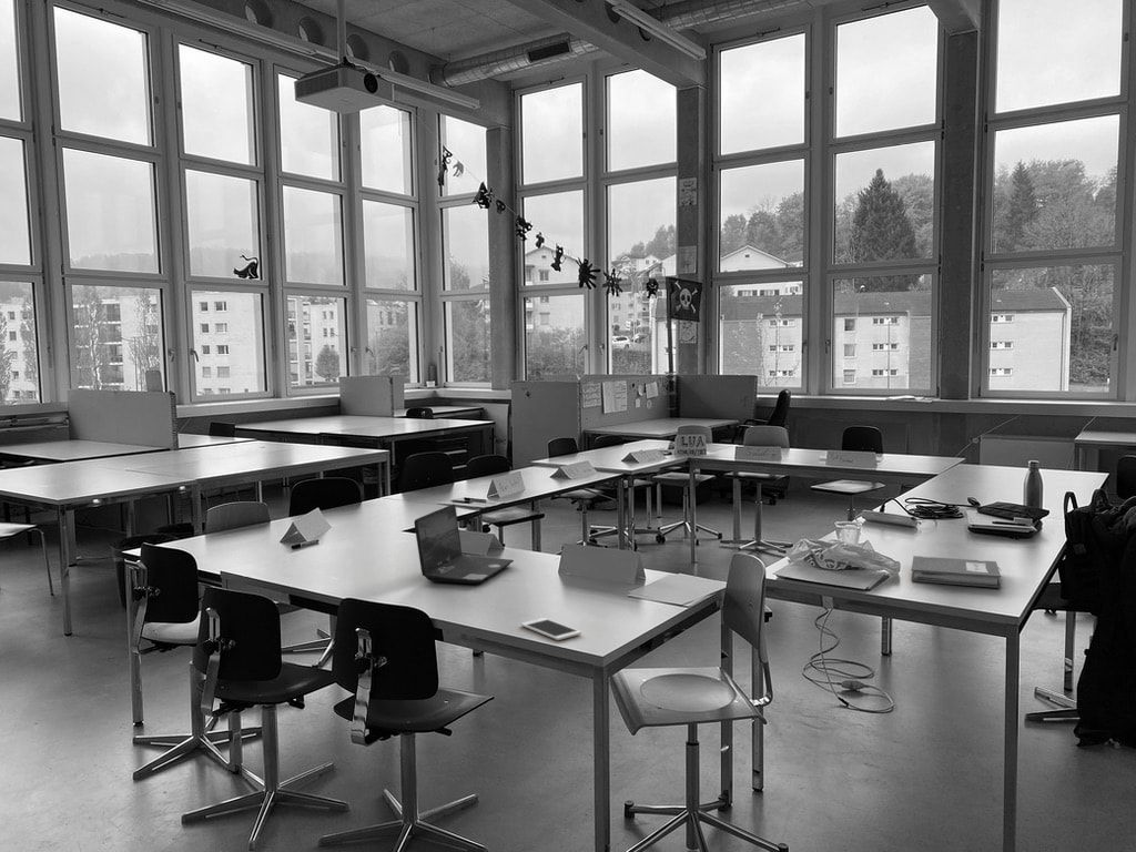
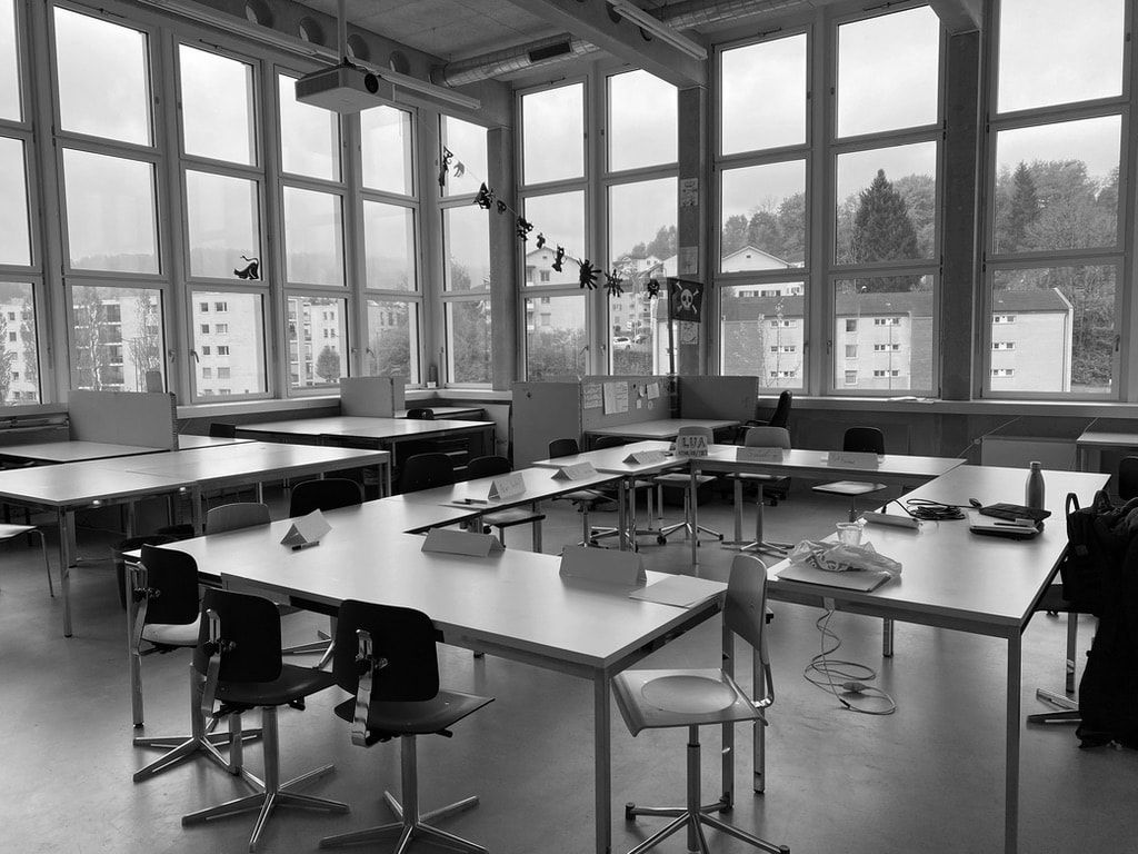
- laptop [413,504,515,585]
- notebook [911,555,1002,589]
- cell phone [520,617,582,641]
